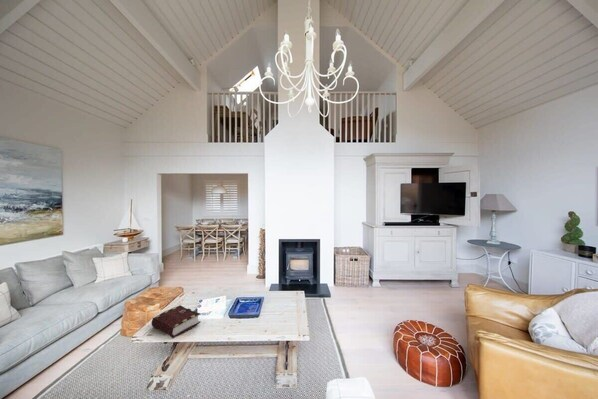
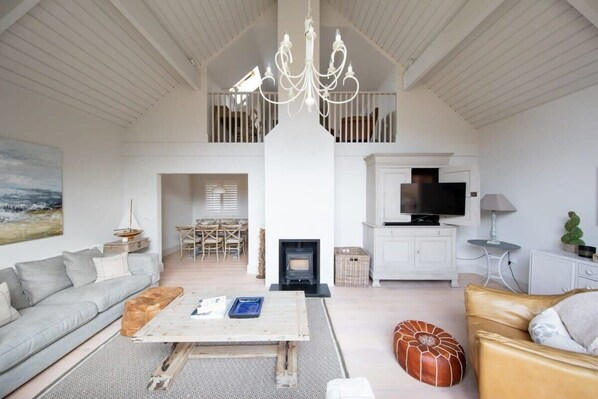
- book [151,304,201,339]
